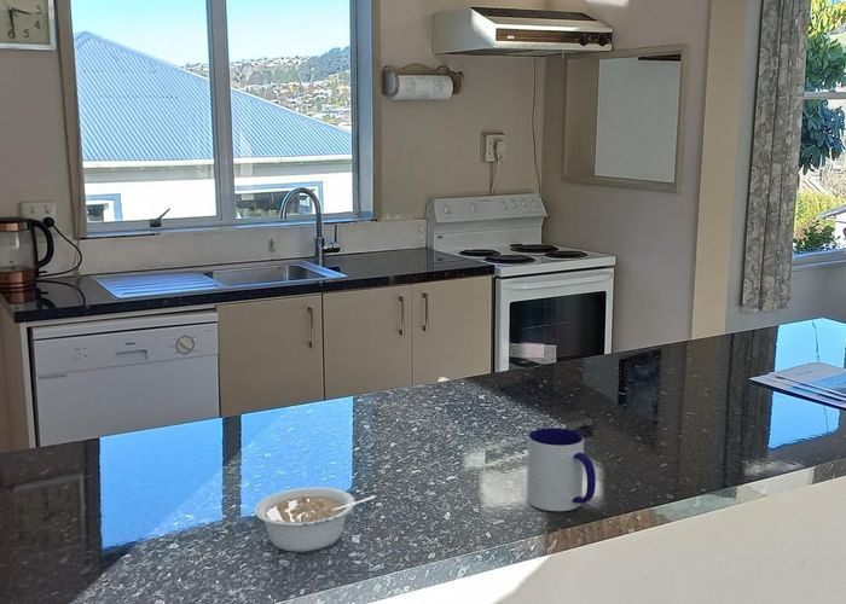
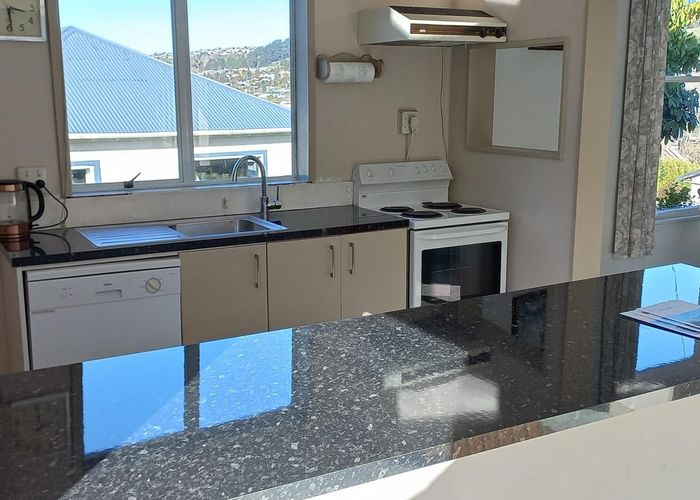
- mug [526,426,597,512]
- legume [254,486,377,553]
